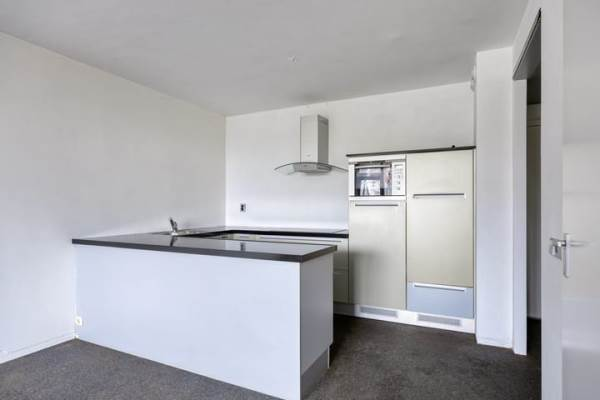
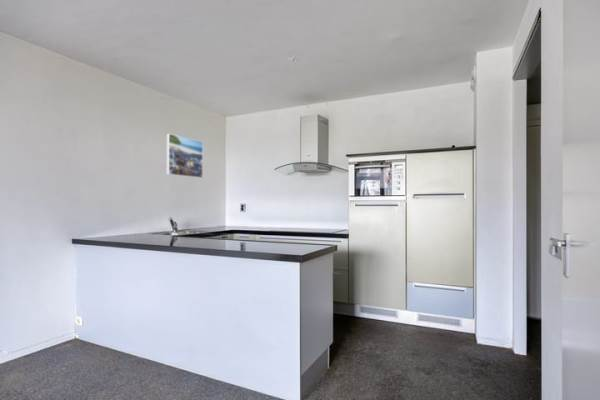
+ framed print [166,133,204,179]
